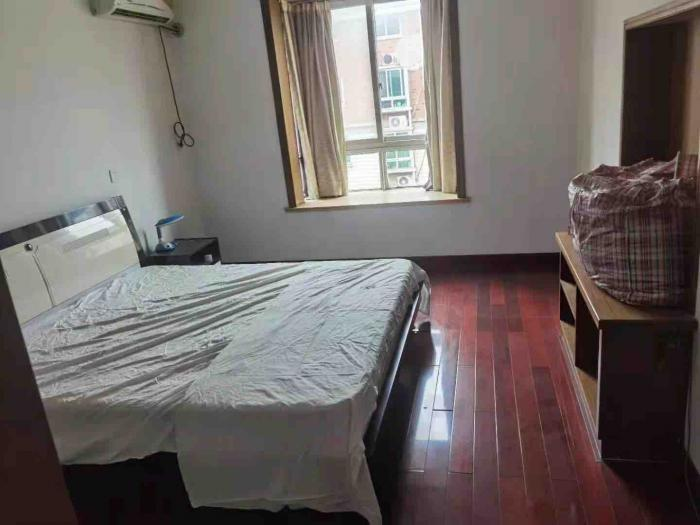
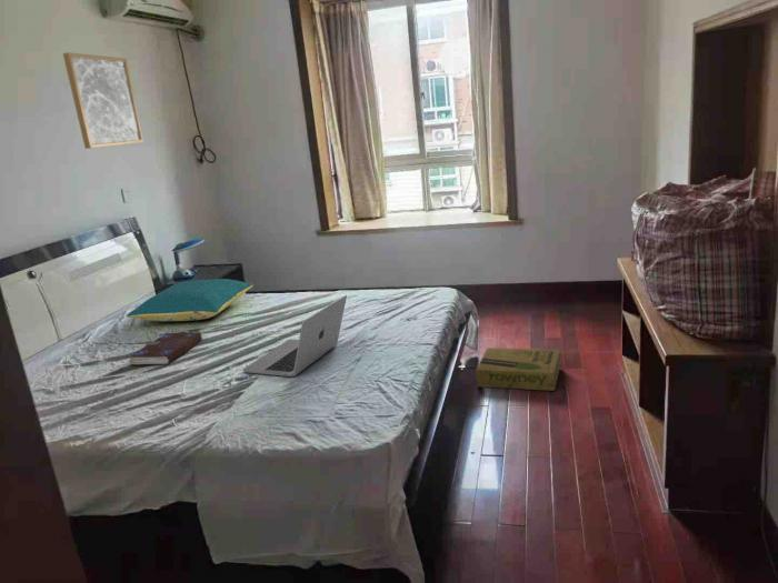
+ wall art [62,51,144,150]
+ book [128,331,202,366]
+ pillow [124,278,255,322]
+ cardboard box [475,346,561,392]
+ laptop [242,294,348,378]
